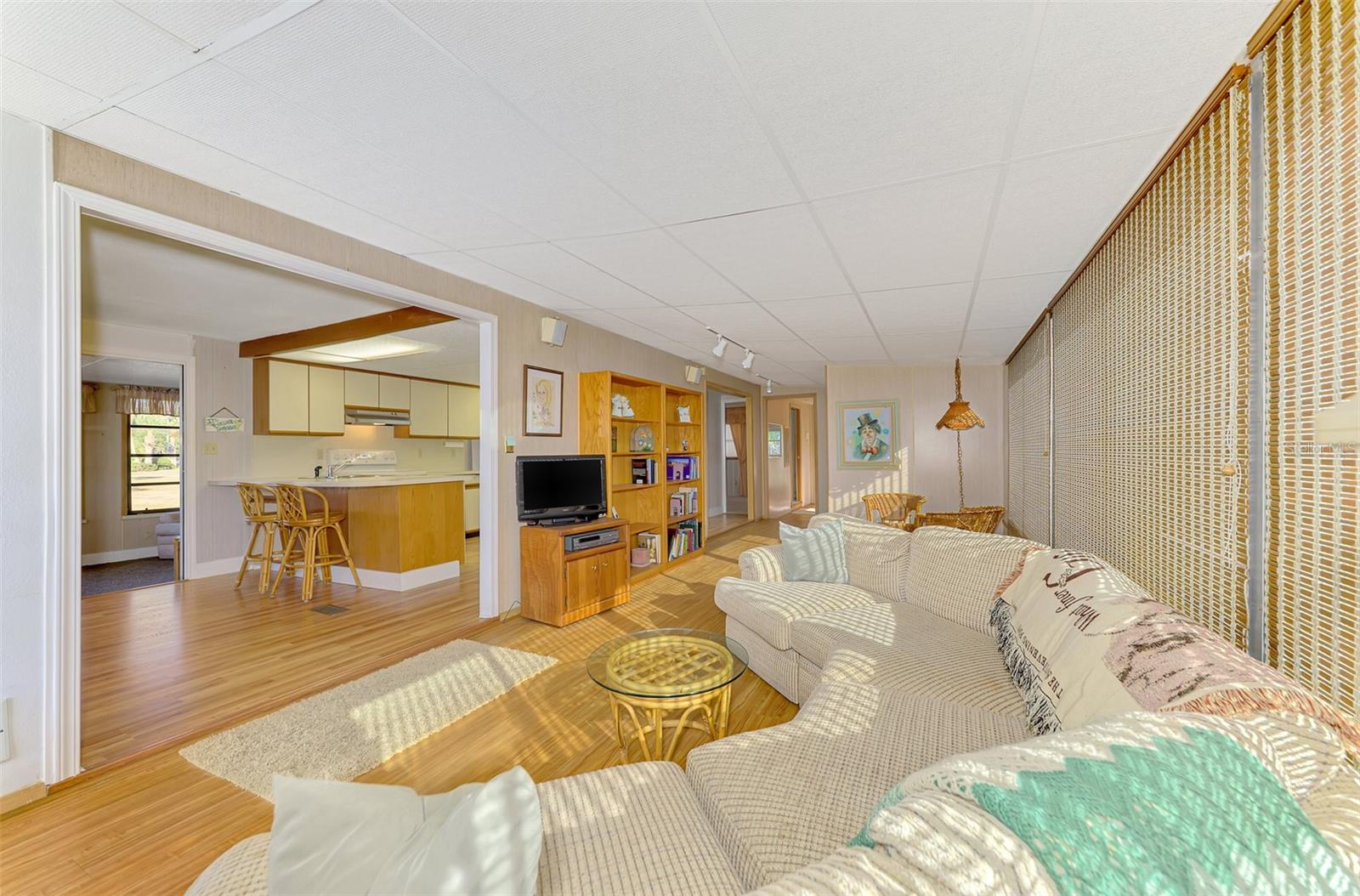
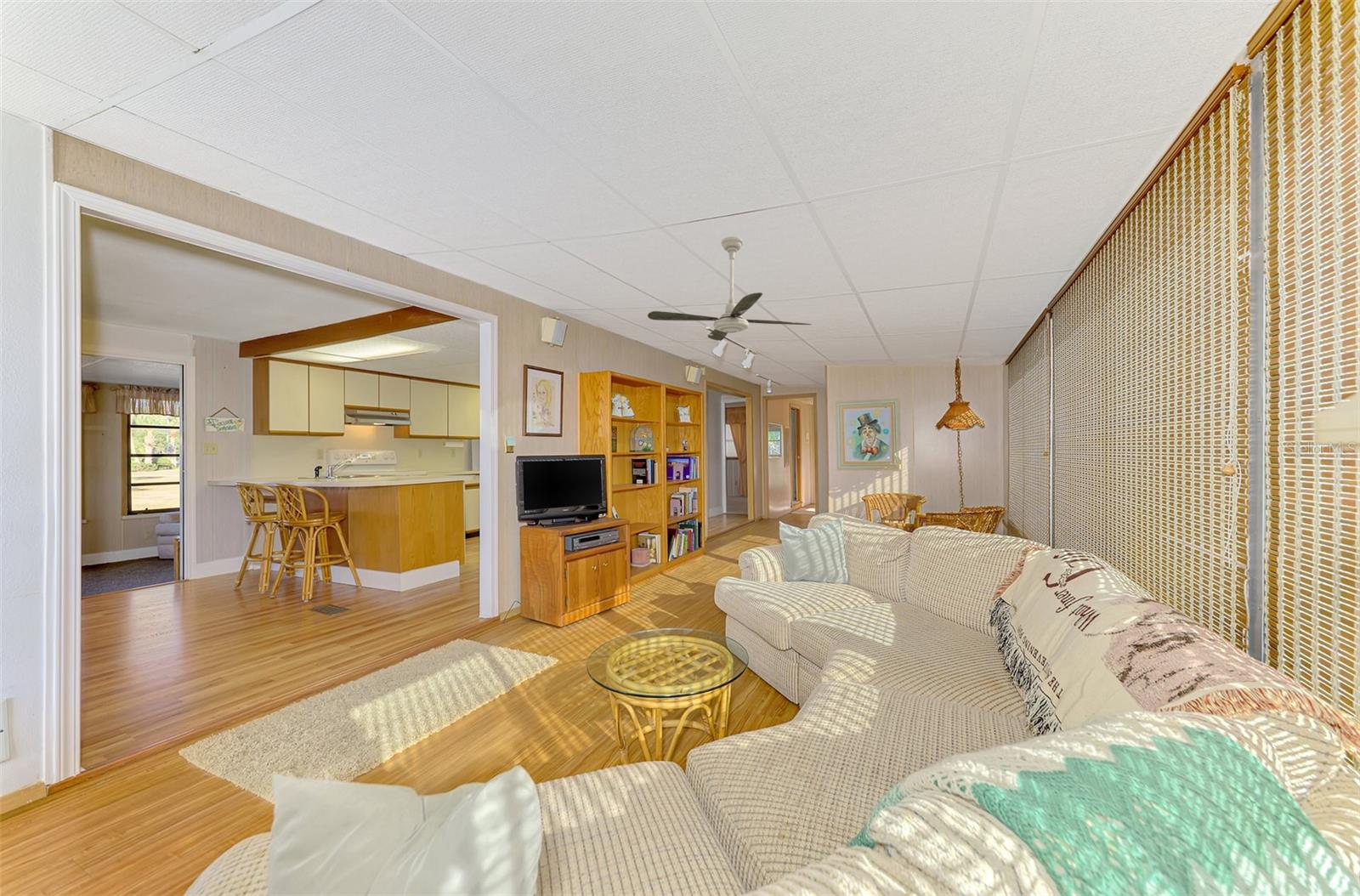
+ ceiling fan [647,236,813,342]
